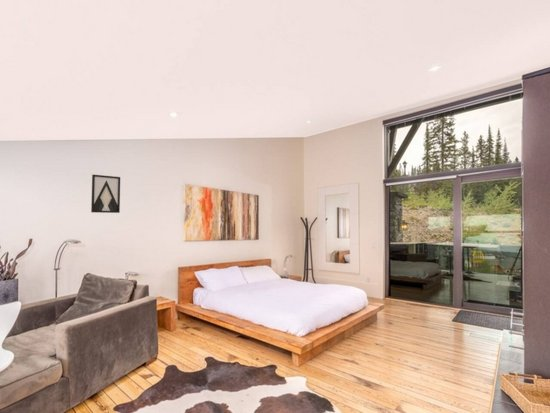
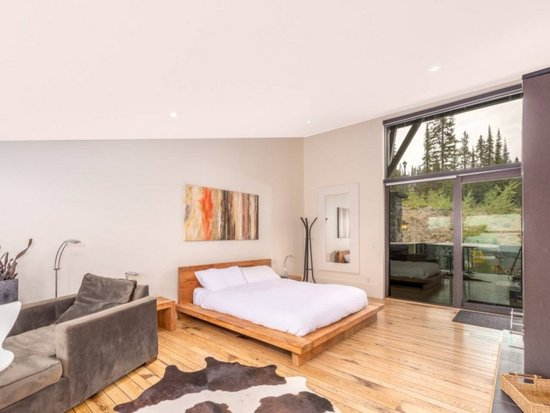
- wall art [90,174,121,214]
